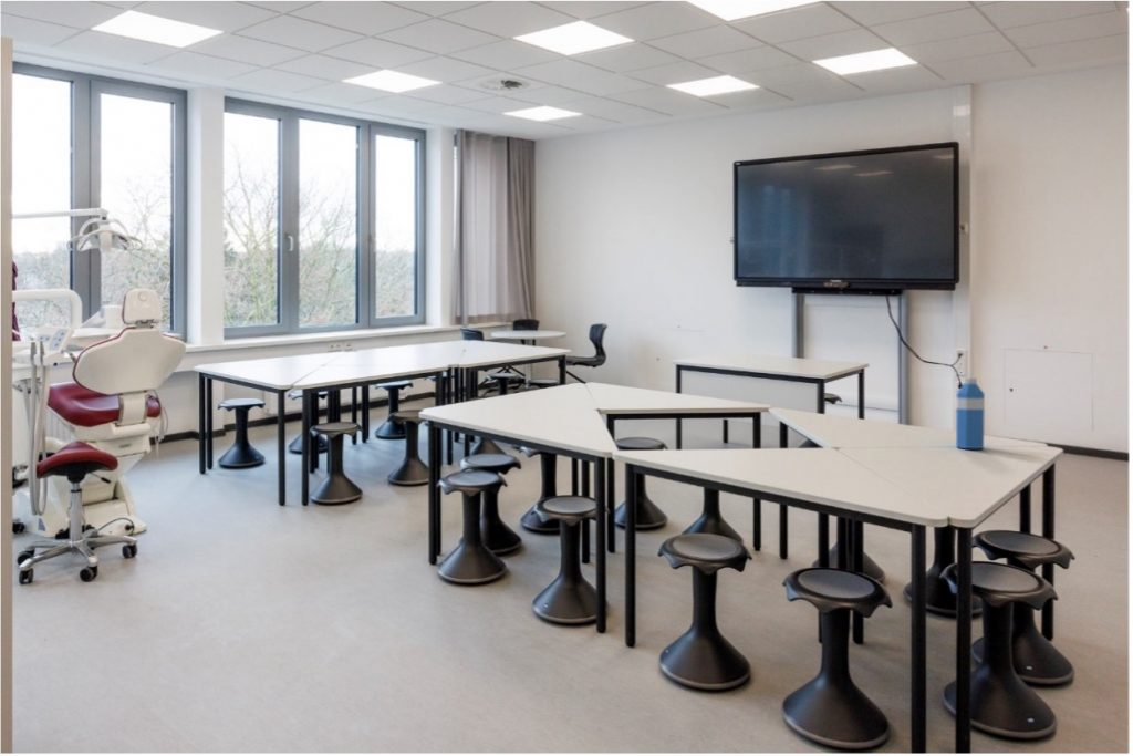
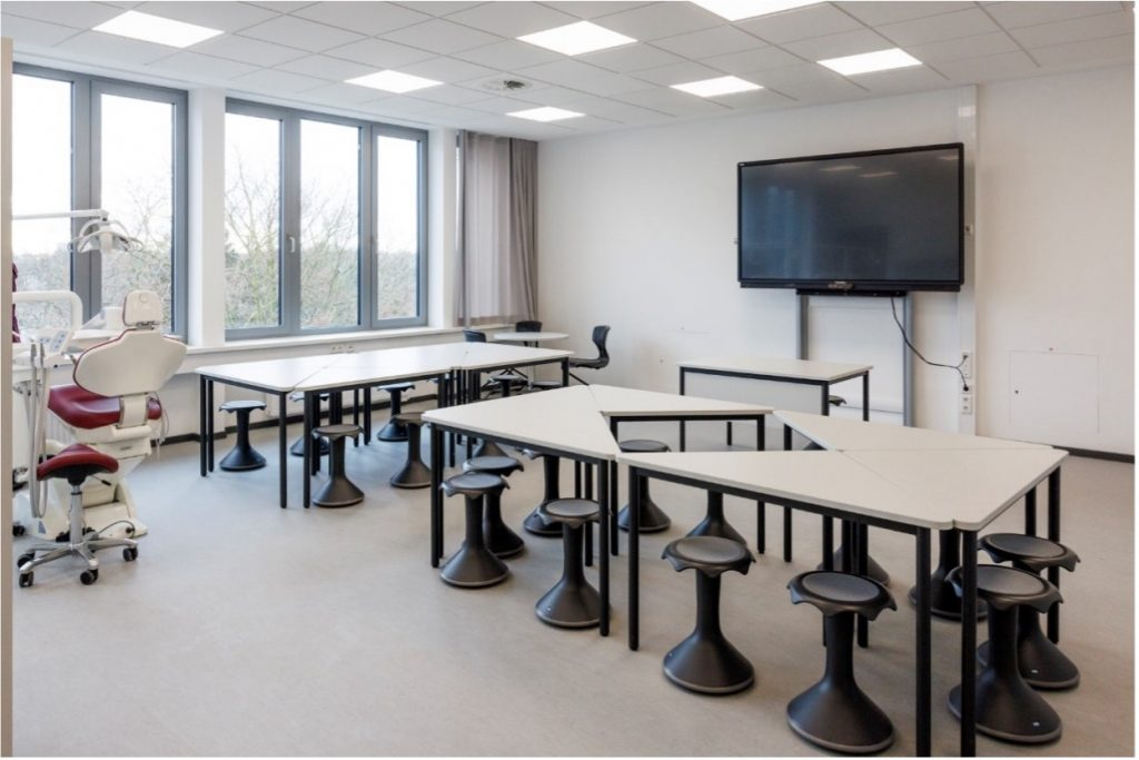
- water bottle [955,377,986,449]
